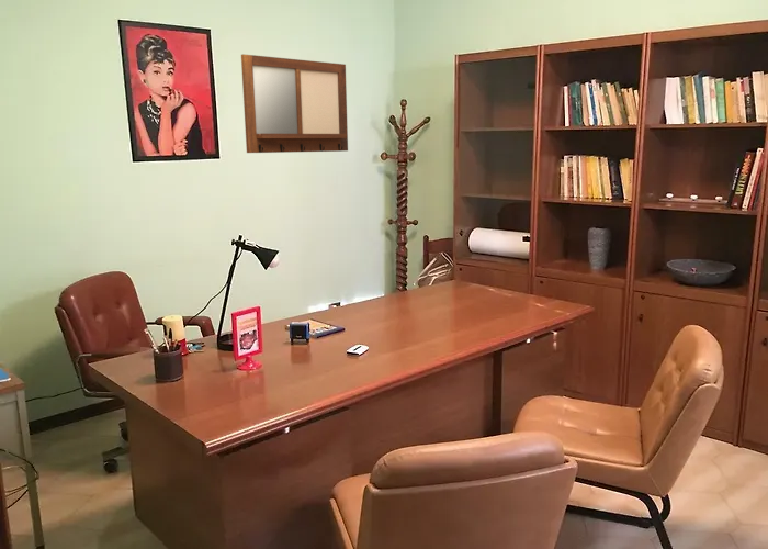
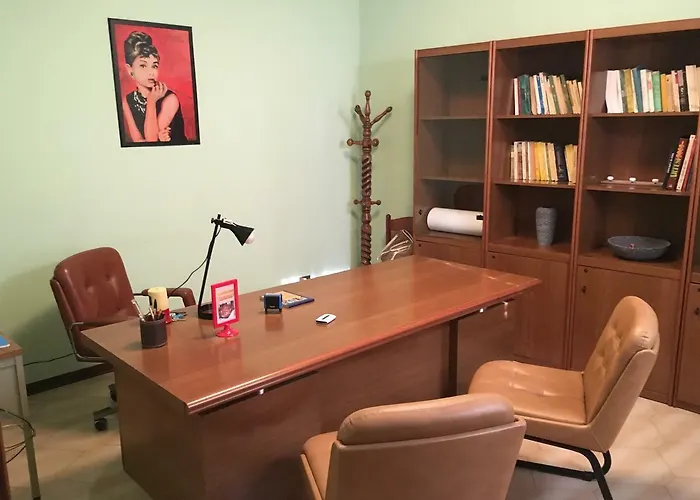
- writing board [240,53,349,154]
